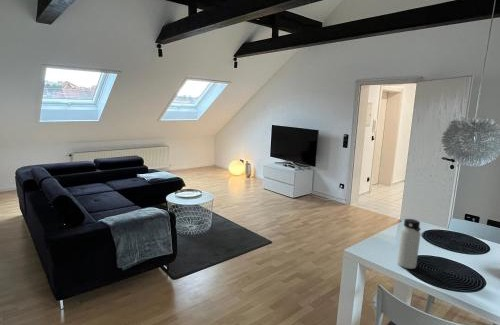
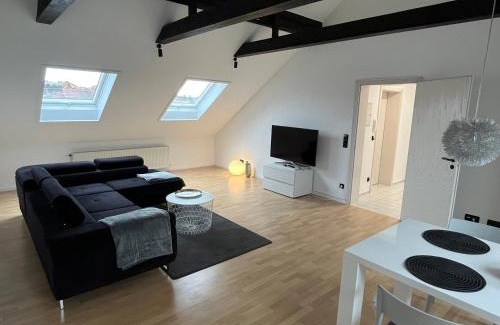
- water bottle [396,218,422,270]
